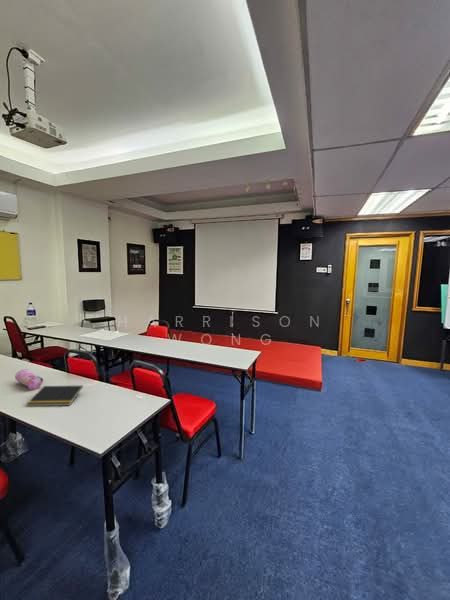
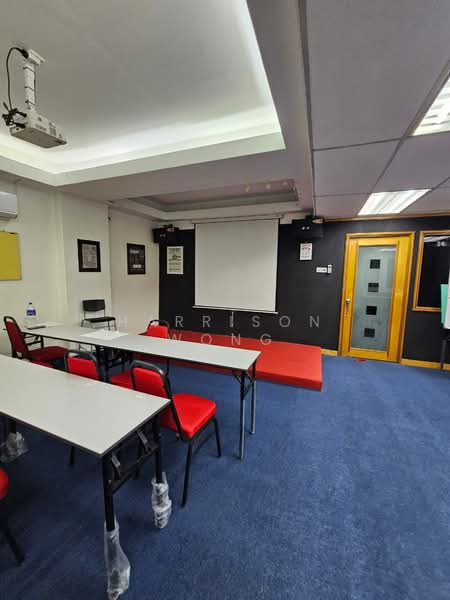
- pencil case [14,368,45,391]
- notepad [25,385,84,407]
